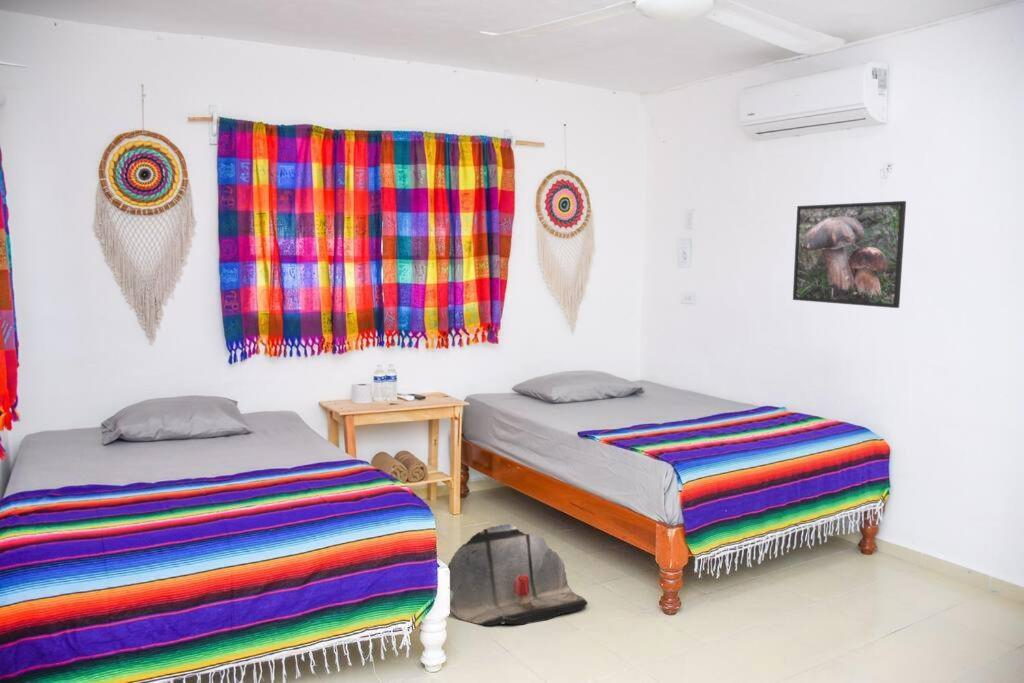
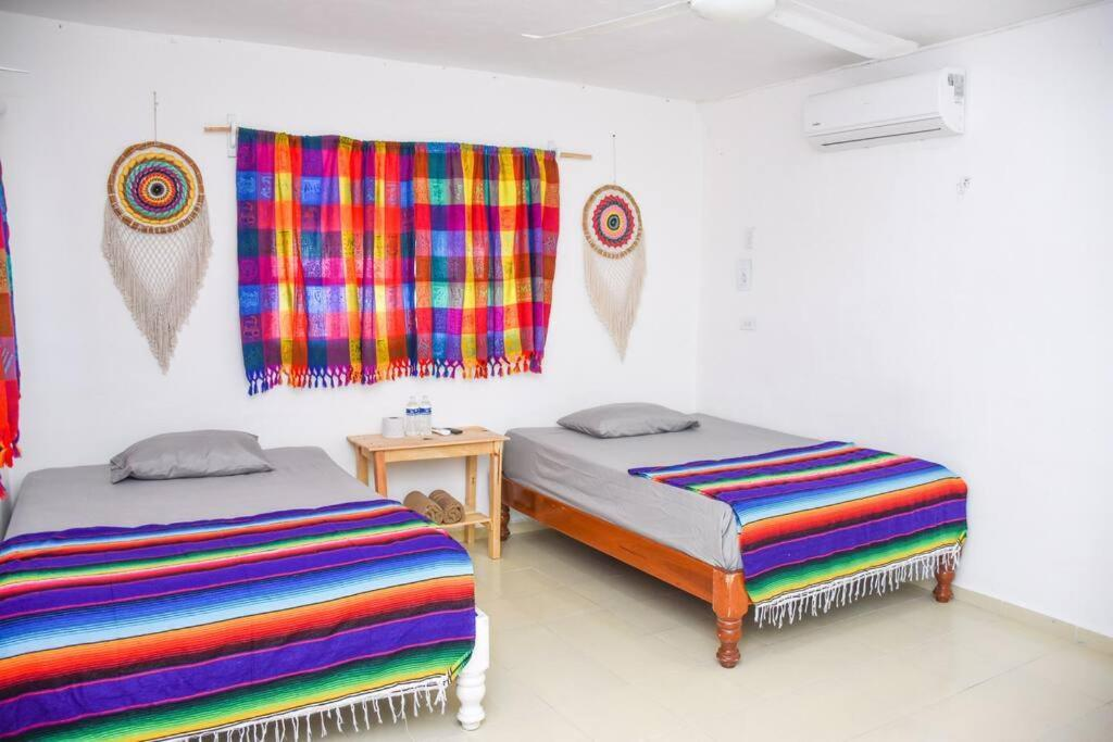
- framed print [792,200,907,309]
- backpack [447,523,589,627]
